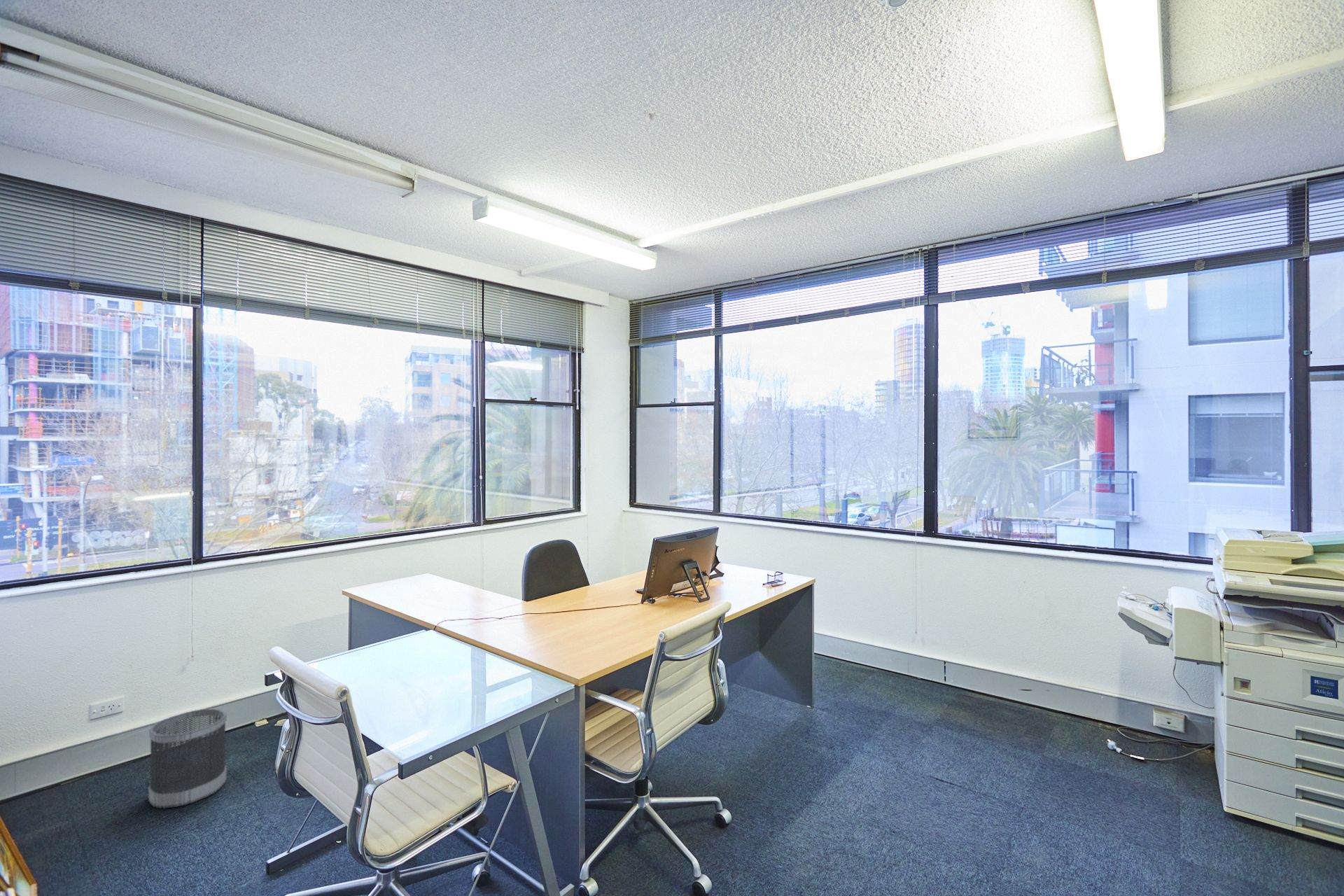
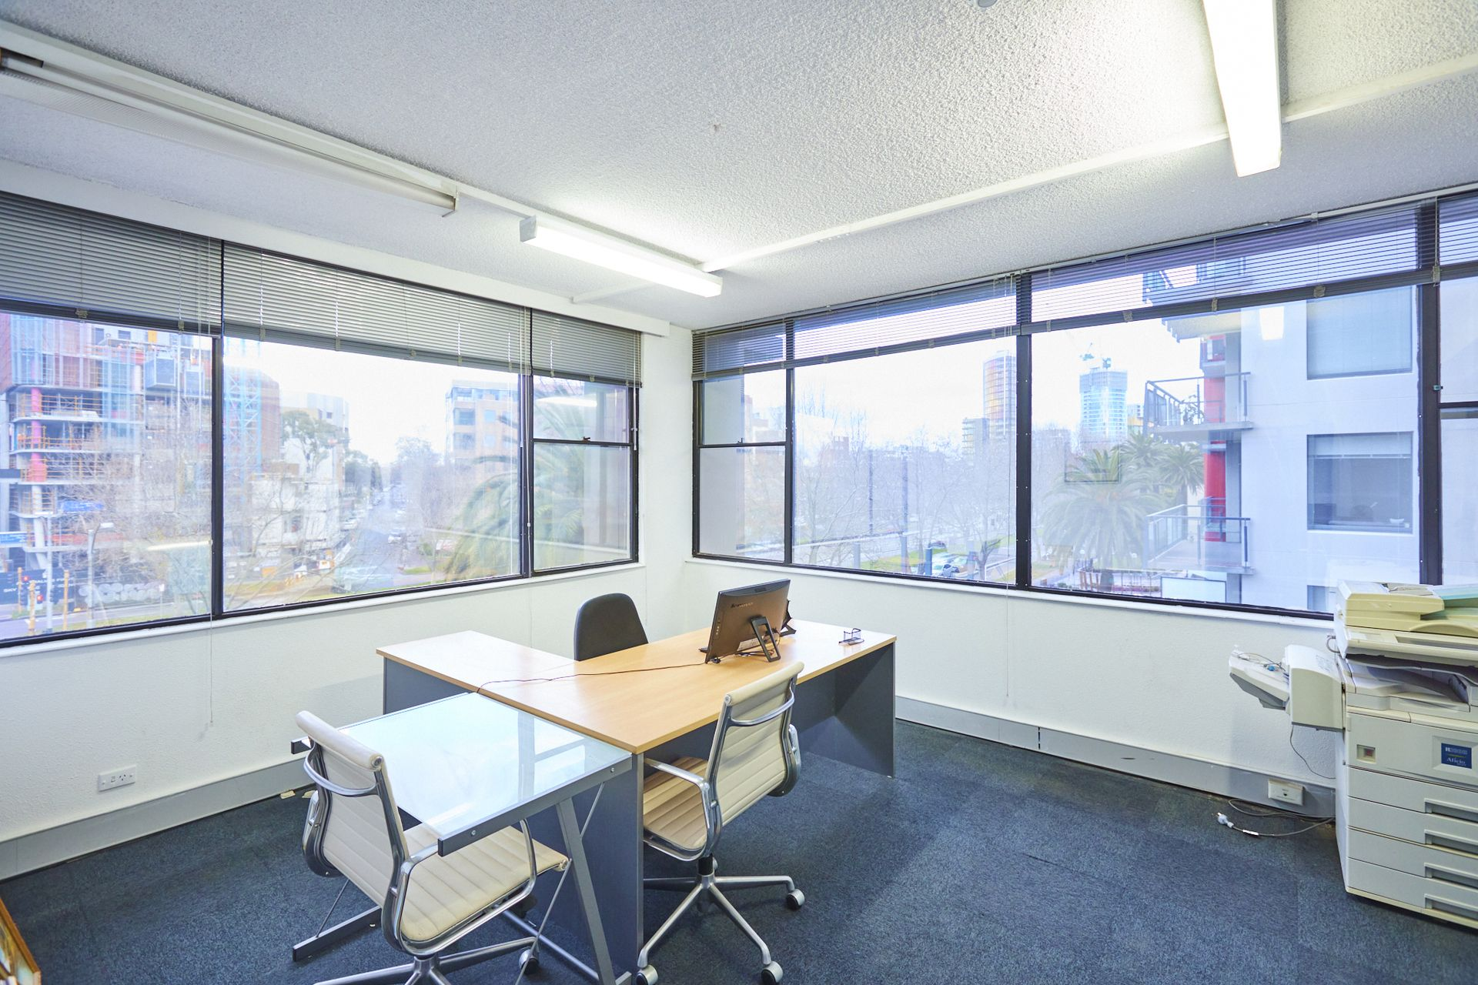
- wastebasket [148,708,228,809]
